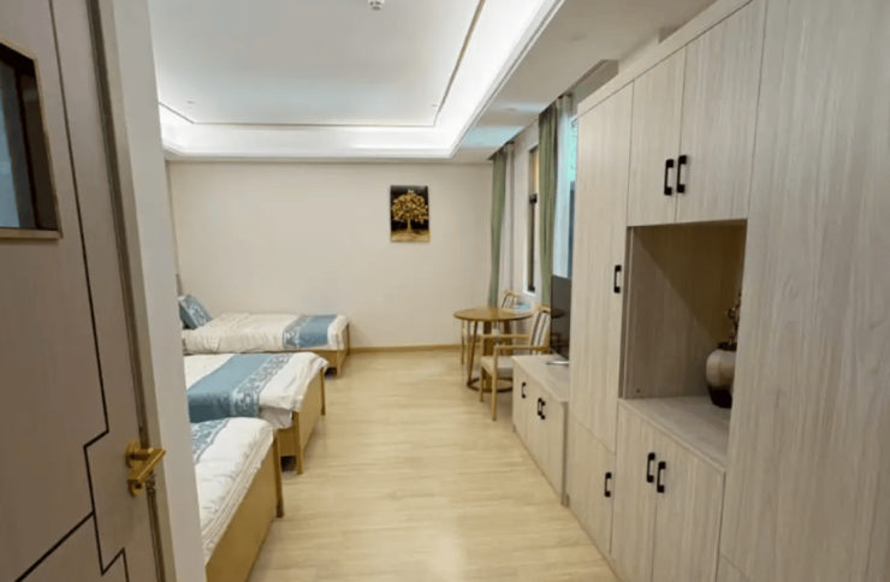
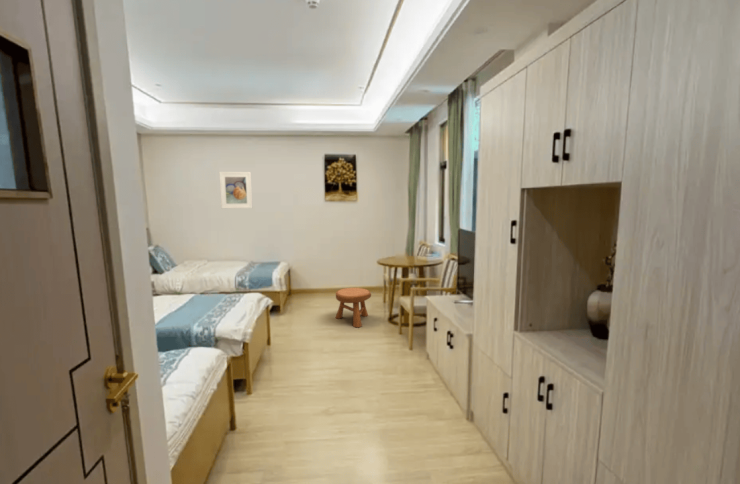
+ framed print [219,171,253,210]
+ stool [335,287,372,328]
